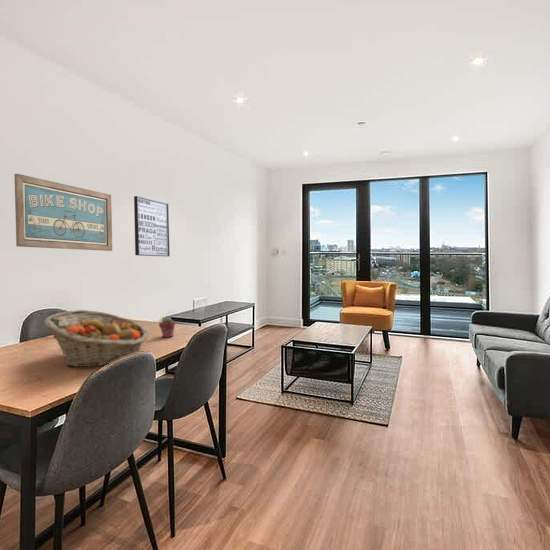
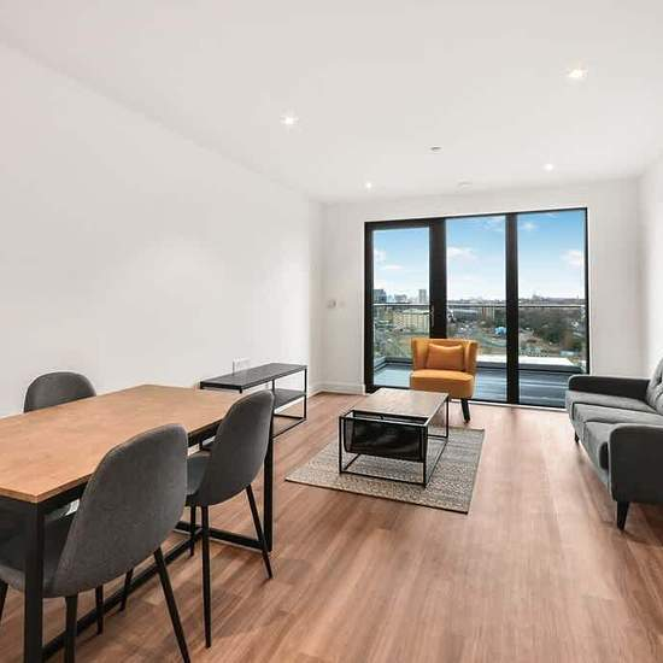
- potted succulent [158,315,176,338]
- fruit basket [43,309,149,368]
- wall art [13,173,113,252]
- wall art [133,195,171,257]
